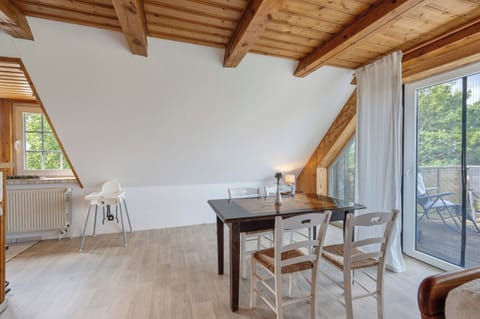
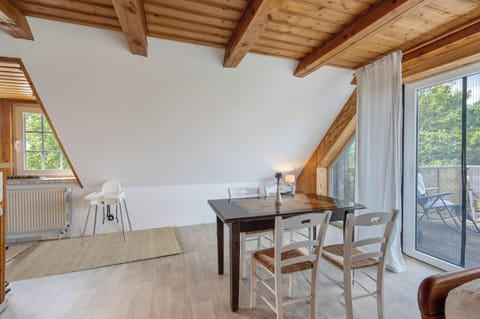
+ rug [5,225,189,283]
